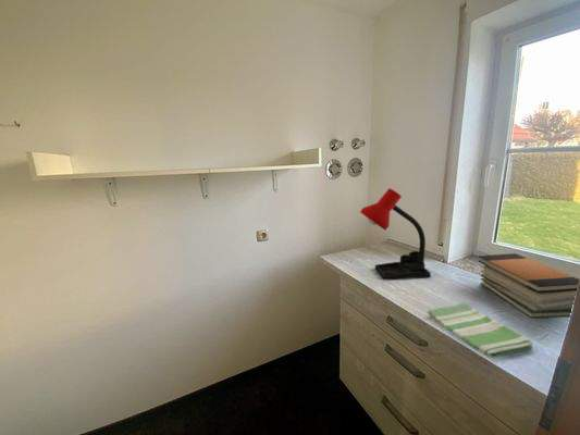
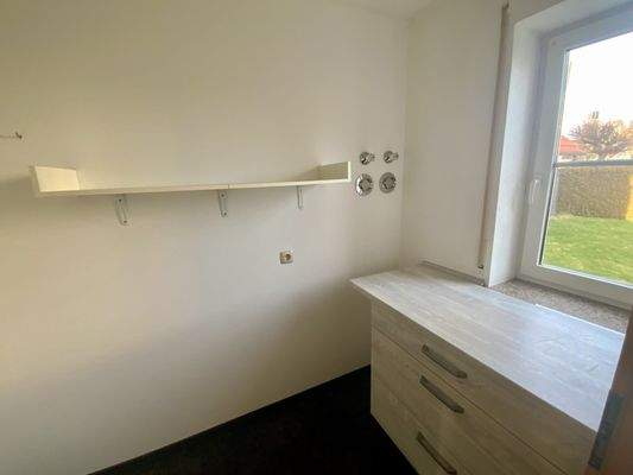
- desk lamp [359,187,432,281]
- book stack [478,252,580,319]
- dish towel [427,301,534,359]
